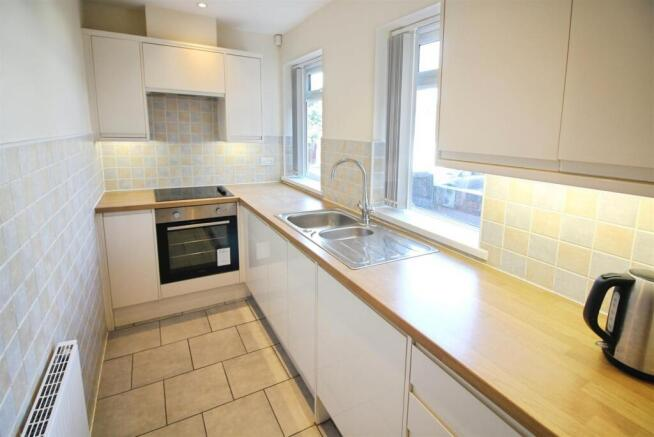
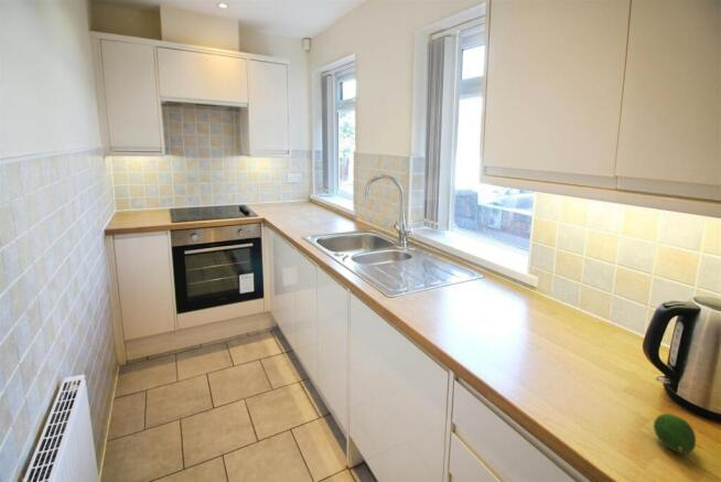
+ fruit [653,413,697,456]
